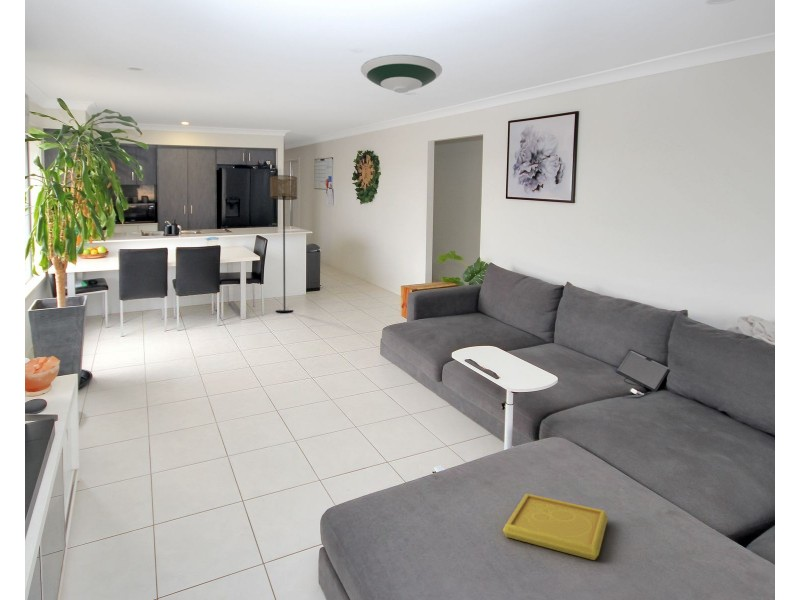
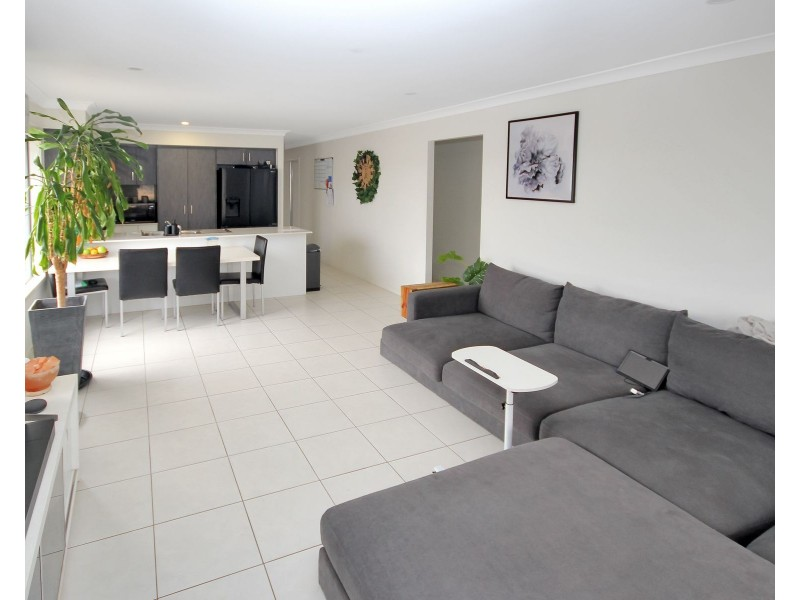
- serving tray [502,493,609,561]
- floor lamp [269,174,298,313]
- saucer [360,54,443,94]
